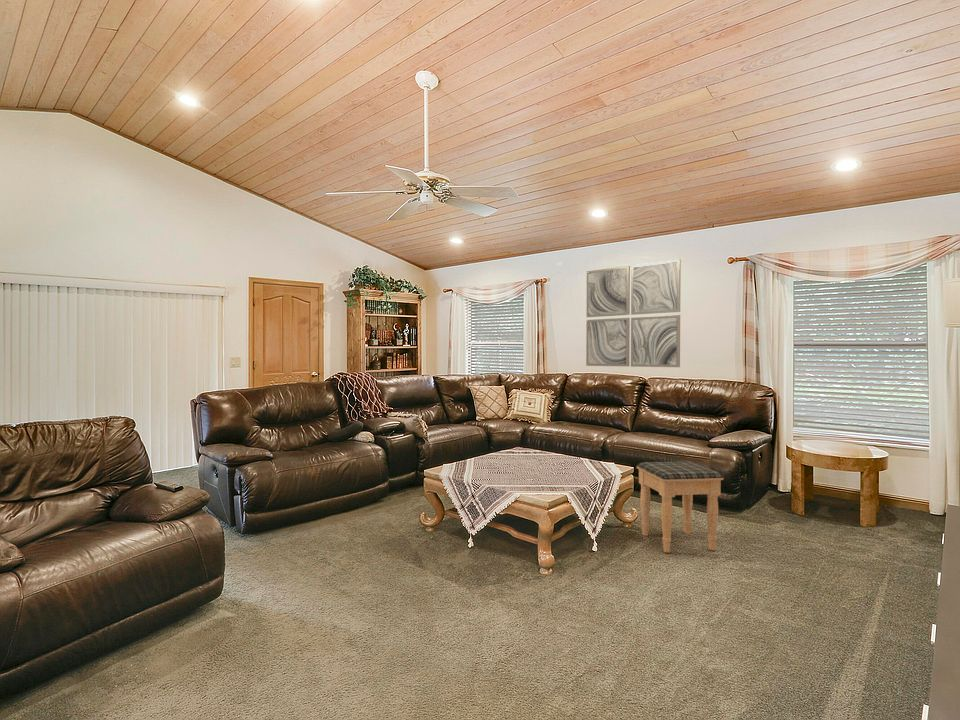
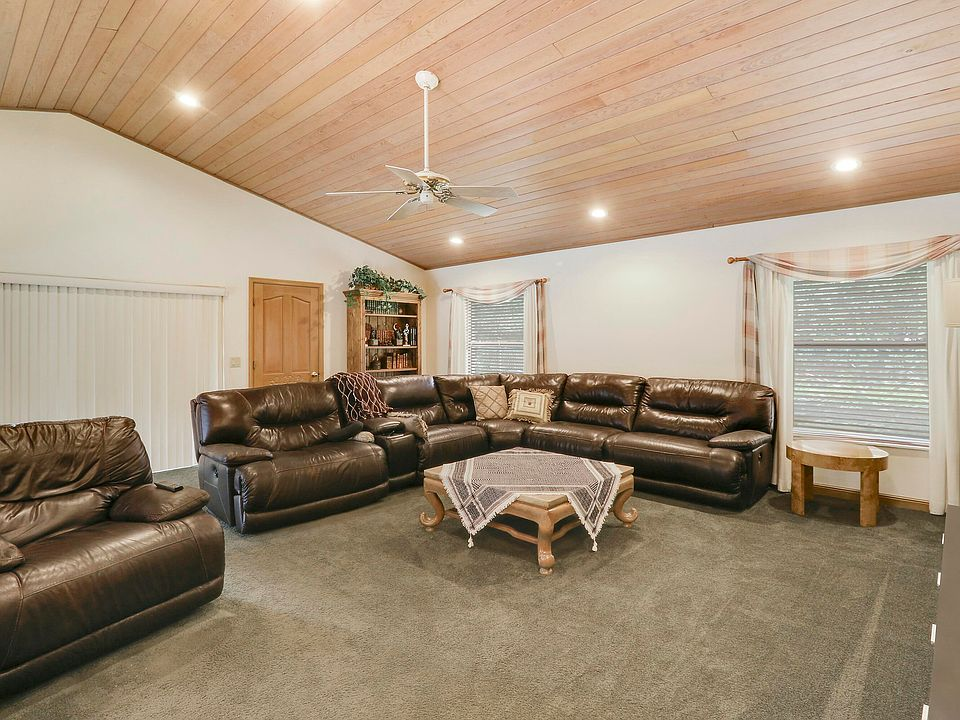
- footstool [636,460,724,553]
- wall art [585,258,682,368]
